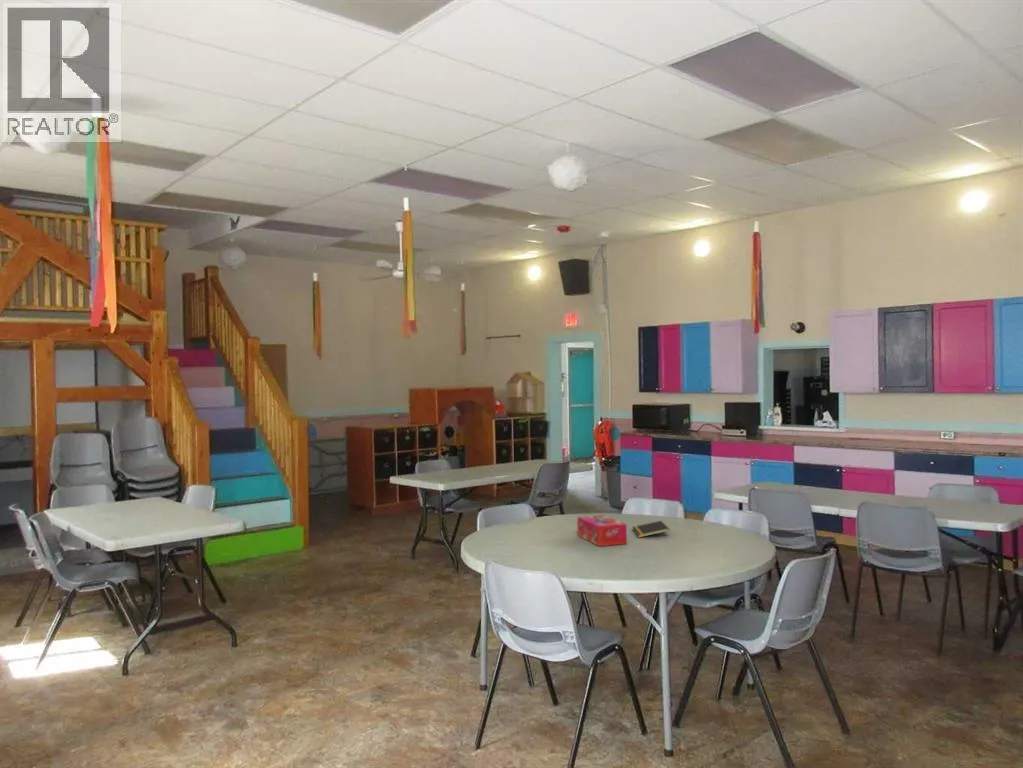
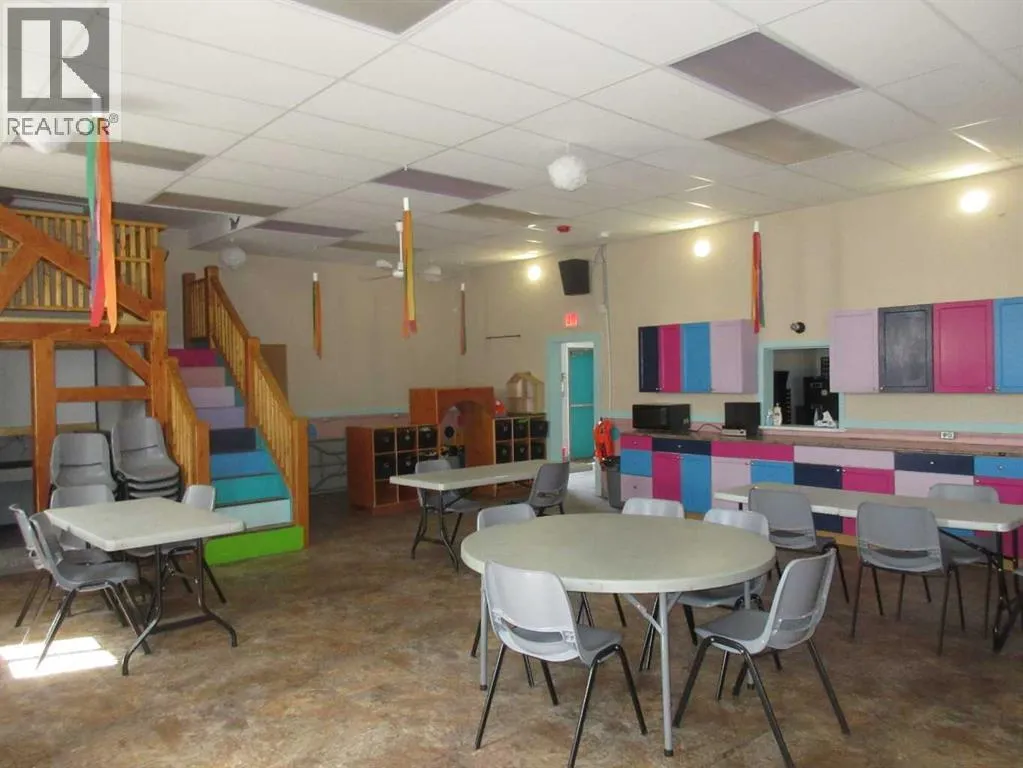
- tissue box [576,514,628,547]
- notepad [631,520,671,538]
